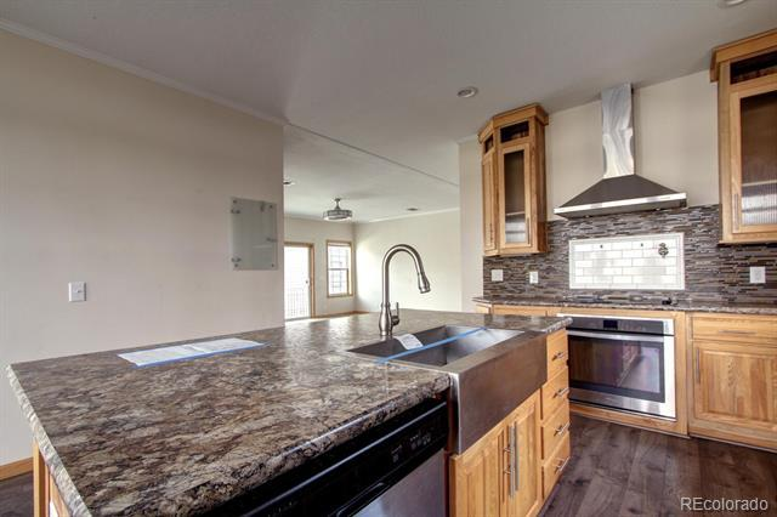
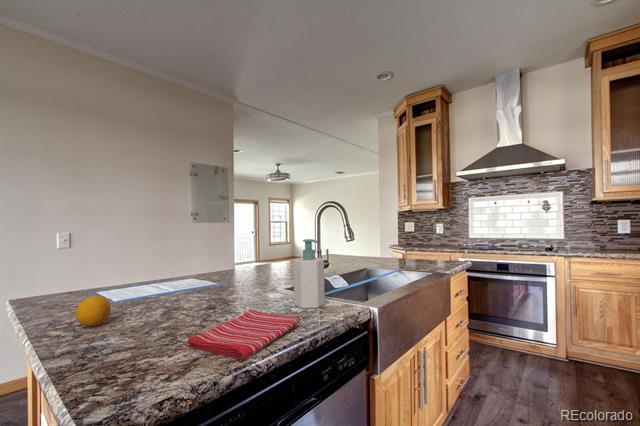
+ dish towel [187,308,301,361]
+ fruit [75,295,112,327]
+ soap bottle [293,238,326,310]
